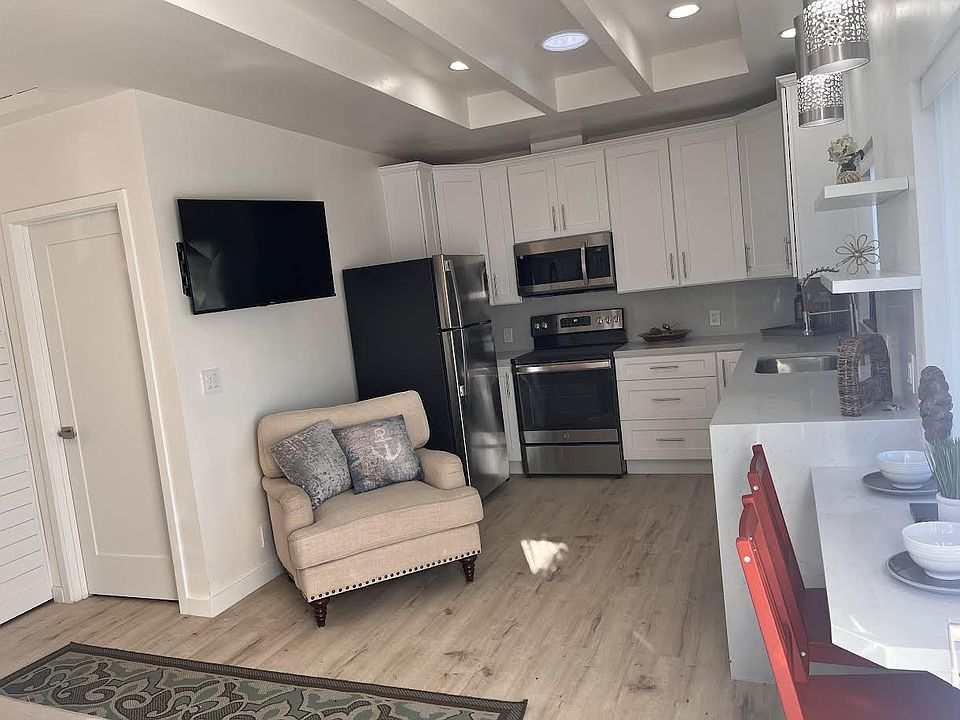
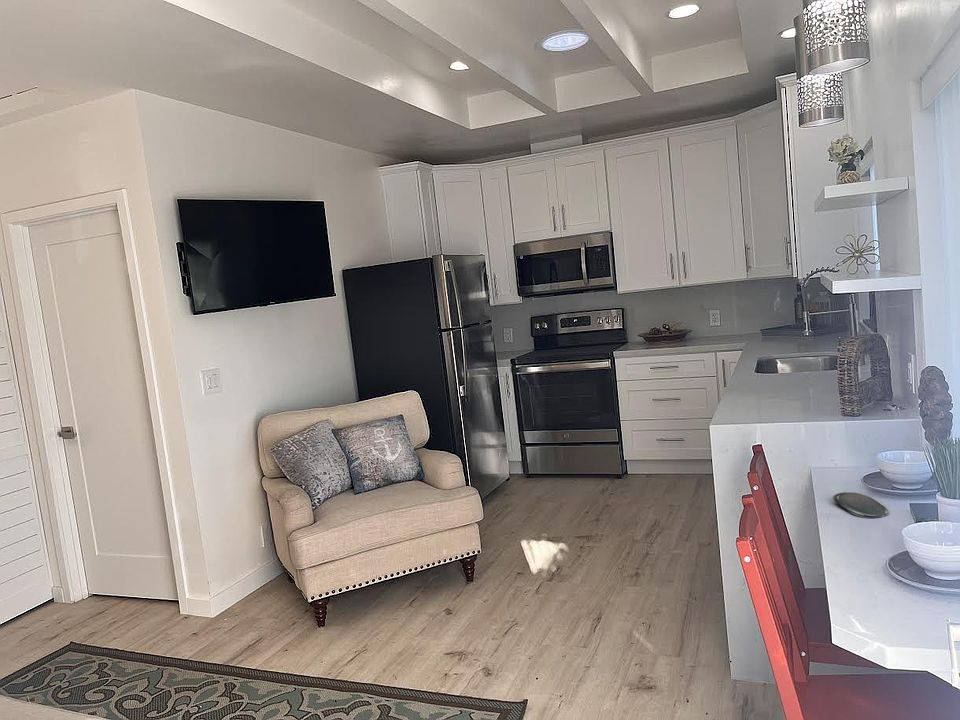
+ oval tray [832,491,889,519]
